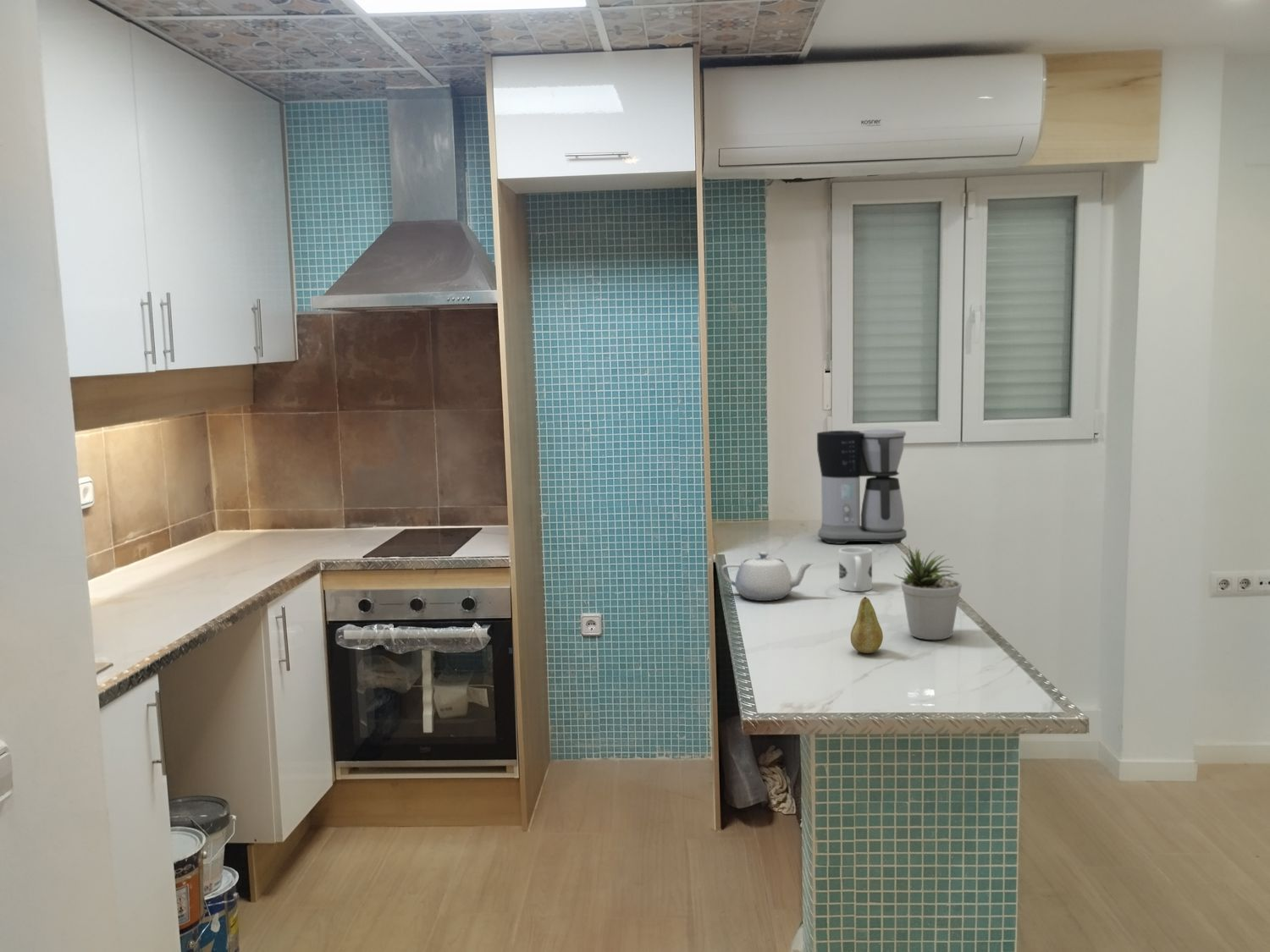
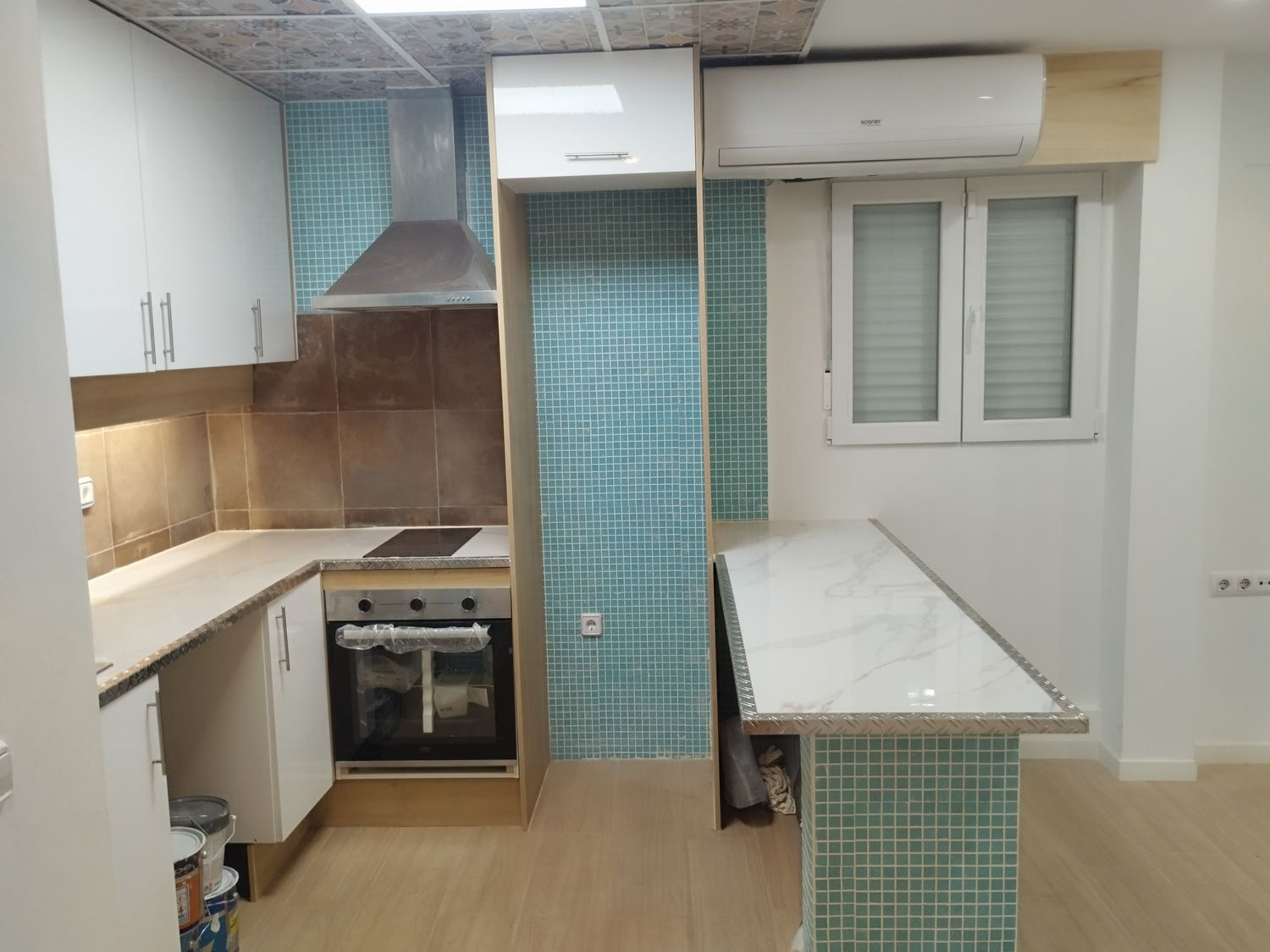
- coffee maker [816,428,908,545]
- potted plant [892,545,963,641]
- teapot [720,551,814,602]
- fruit [850,596,884,654]
- mug [838,546,873,592]
